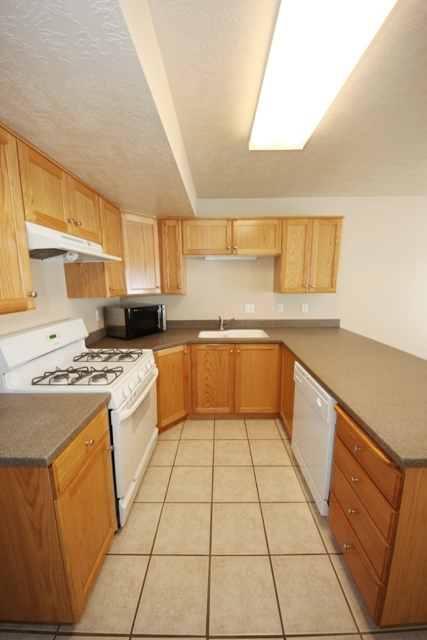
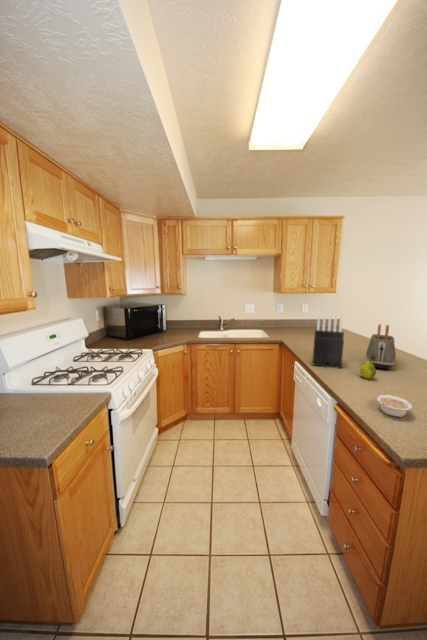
+ fruit [358,359,377,380]
+ toaster [365,323,397,371]
+ legume [376,394,413,418]
+ knife block [311,312,345,370]
